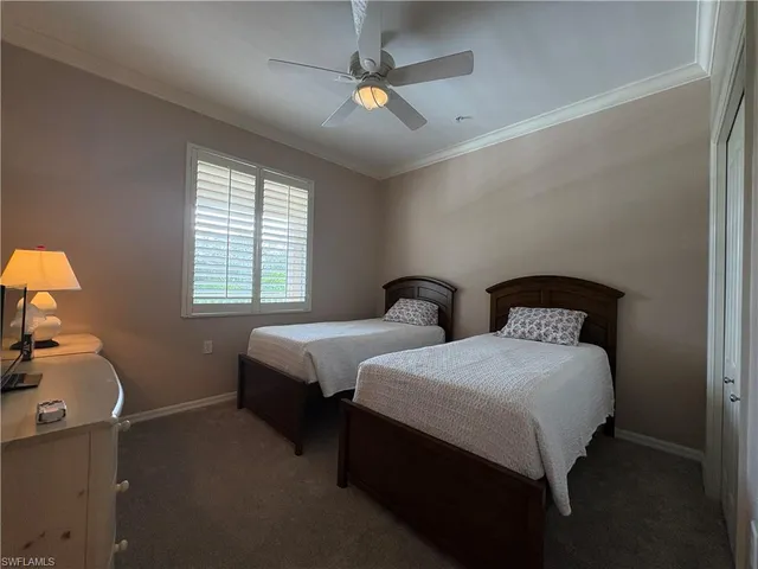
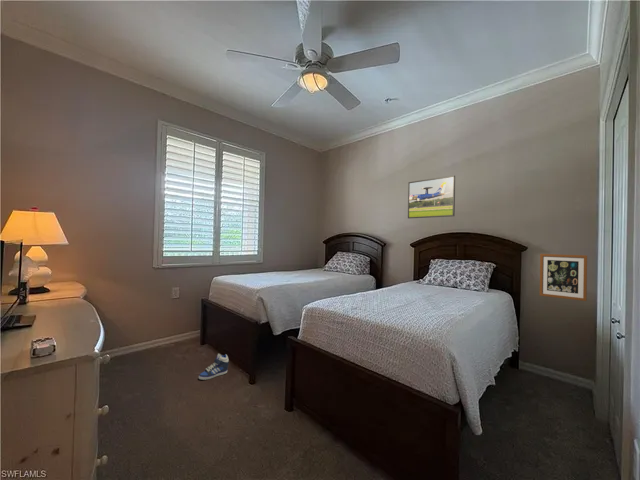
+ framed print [407,174,456,219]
+ wall art [539,253,588,302]
+ sneaker [198,353,230,381]
